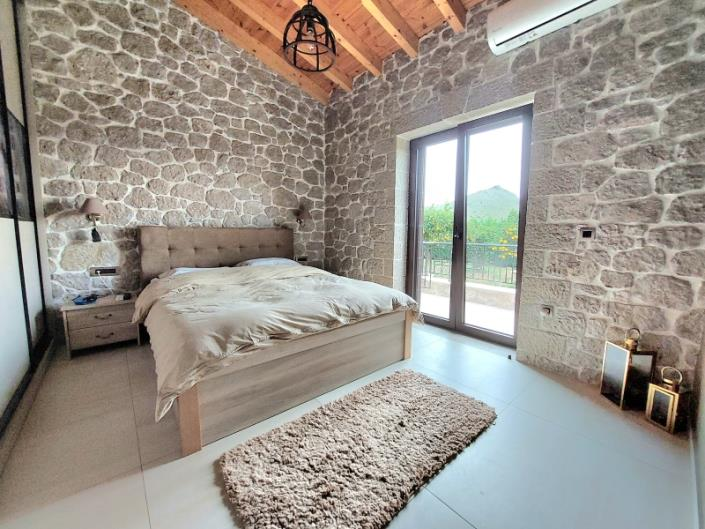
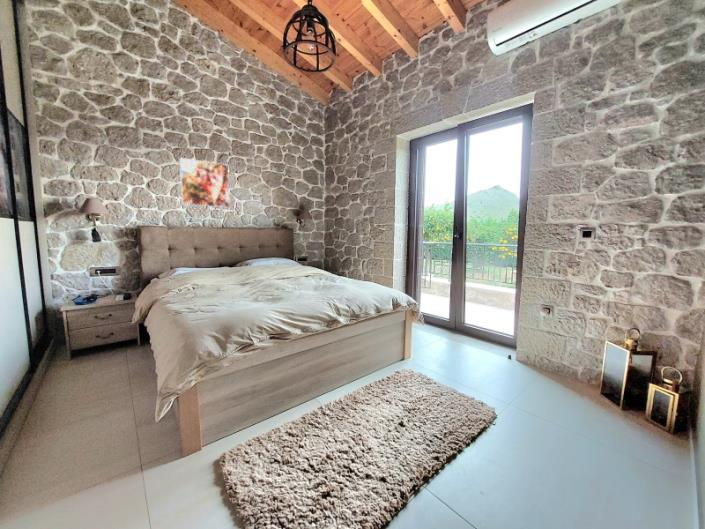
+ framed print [179,157,231,209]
